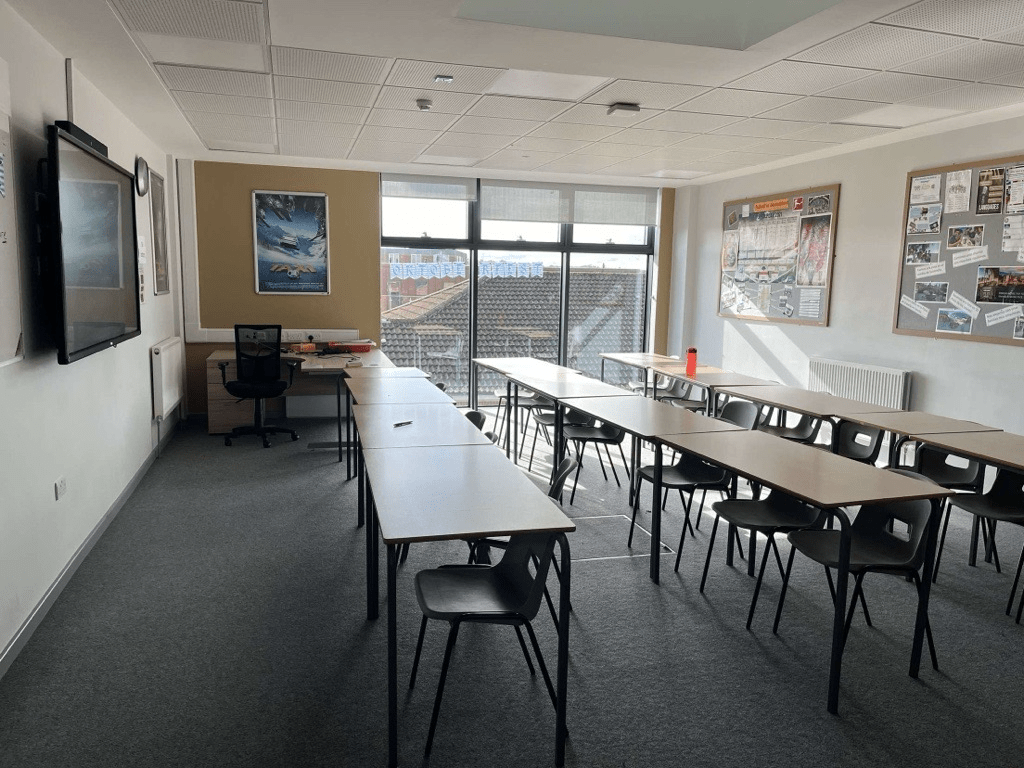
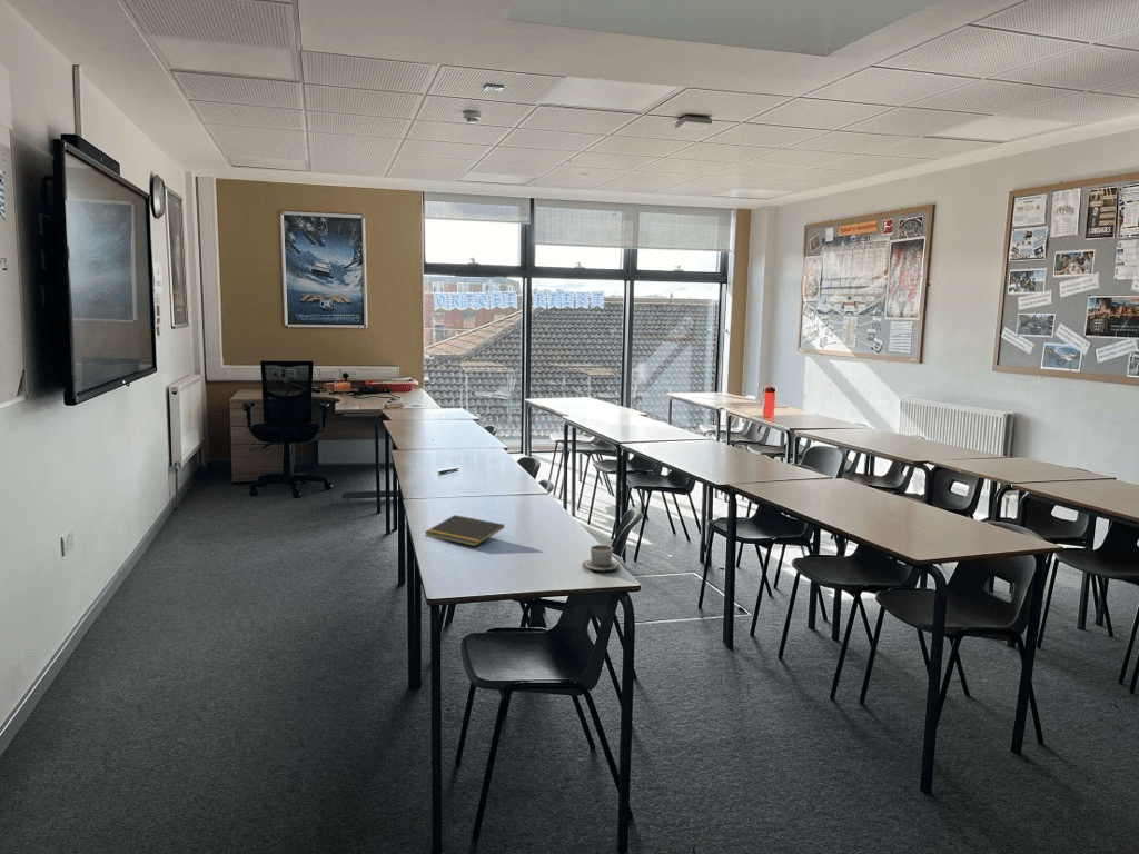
+ notepad [424,514,505,547]
+ cup [581,544,621,572]
